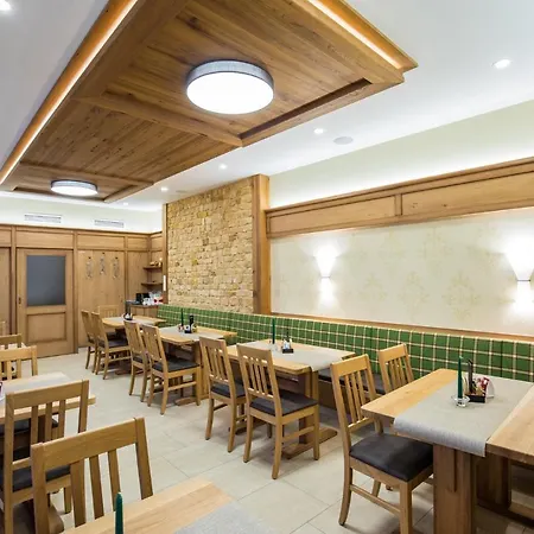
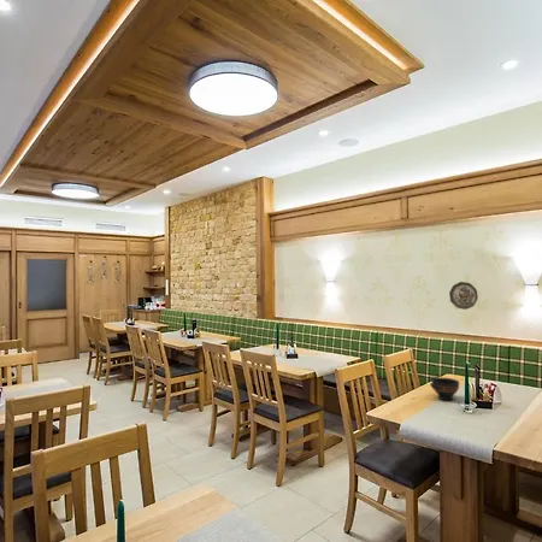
+ bowl [429,376,460,401]
+ decorative plate [448,281,479,311]
